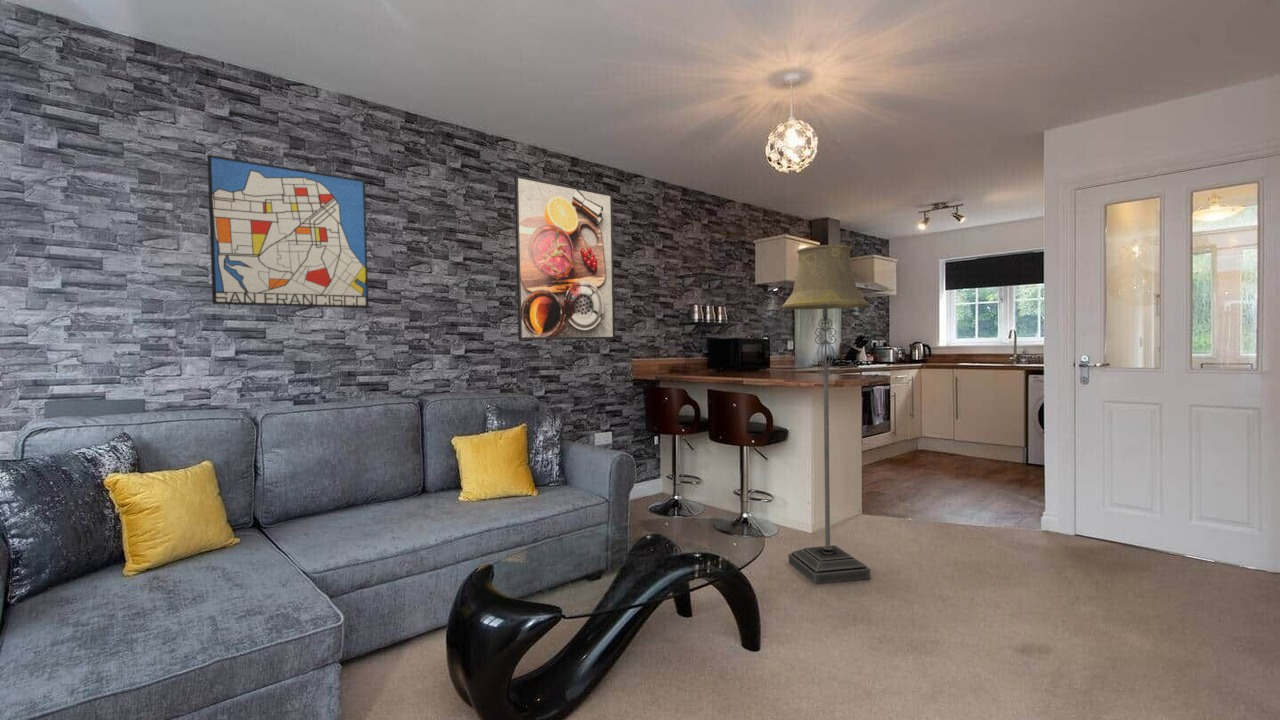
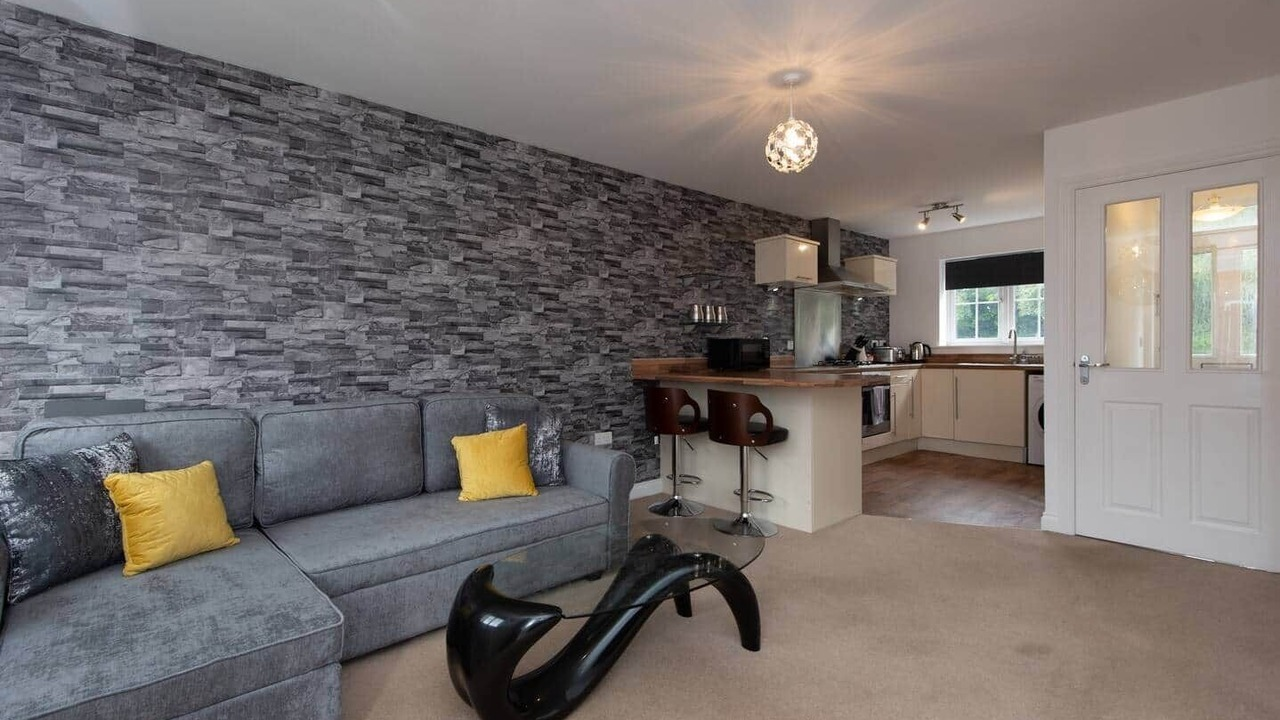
- wall art [206,154,370,309]
- floor lamp [781,244,871,585]
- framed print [514,174,616,341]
